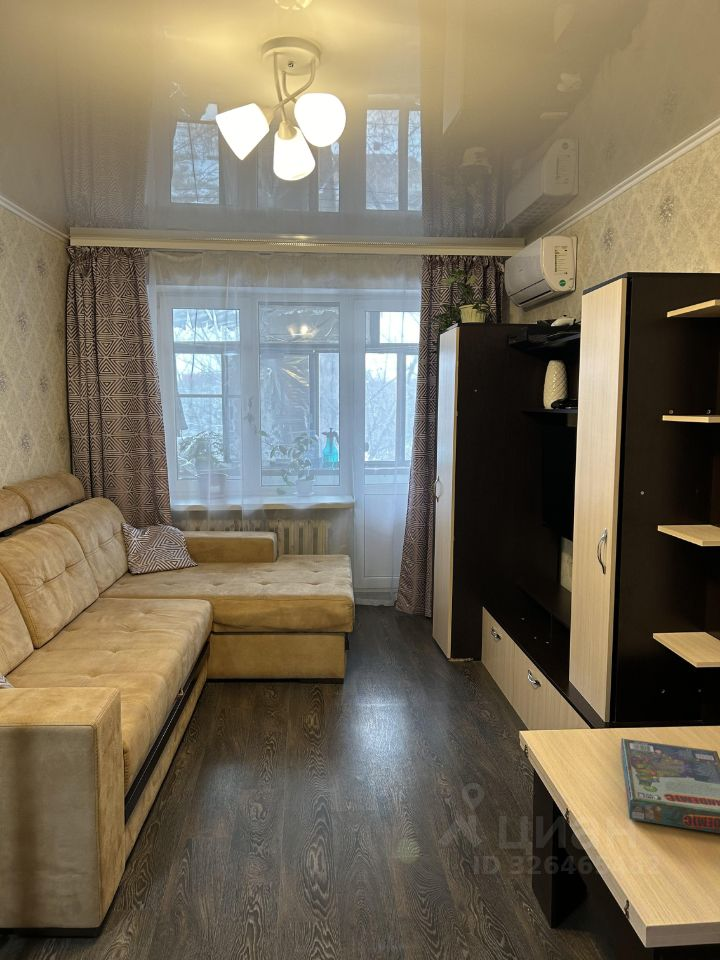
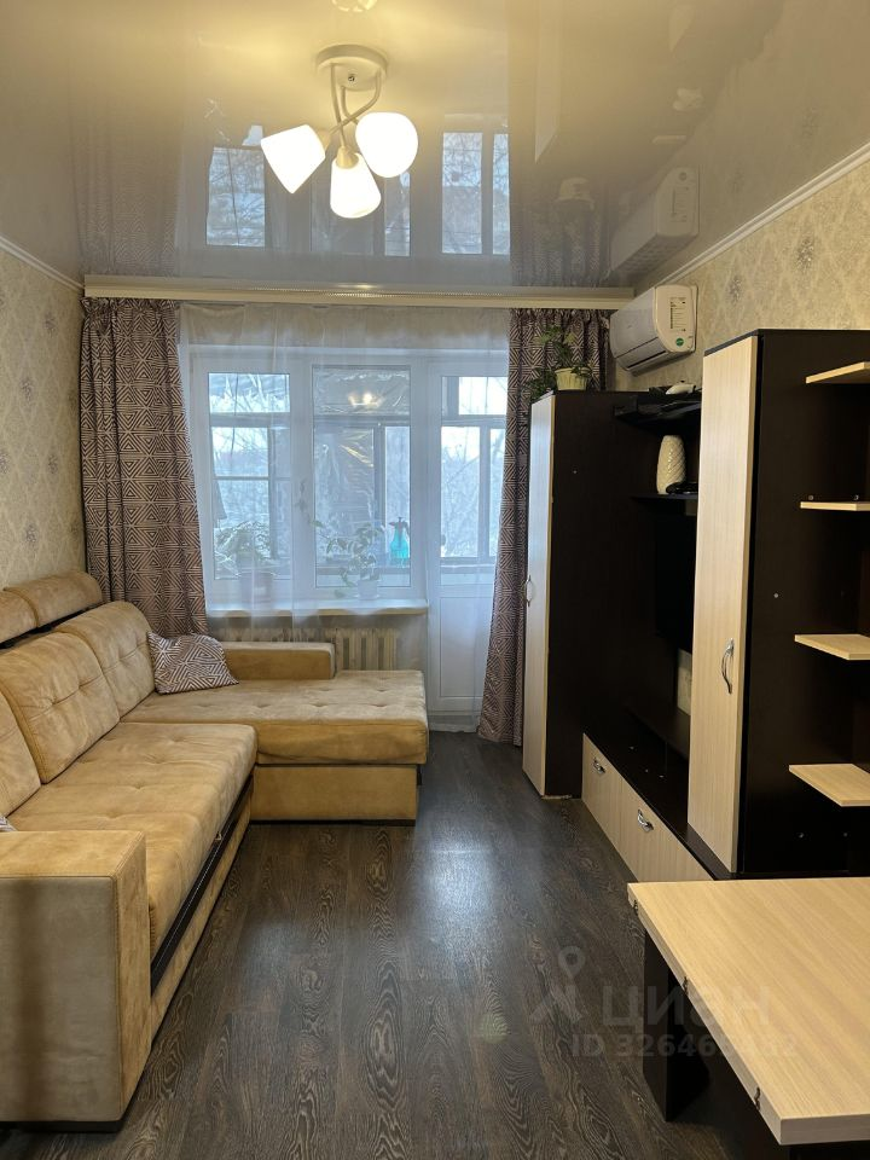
- board game [620,738,720,834]
